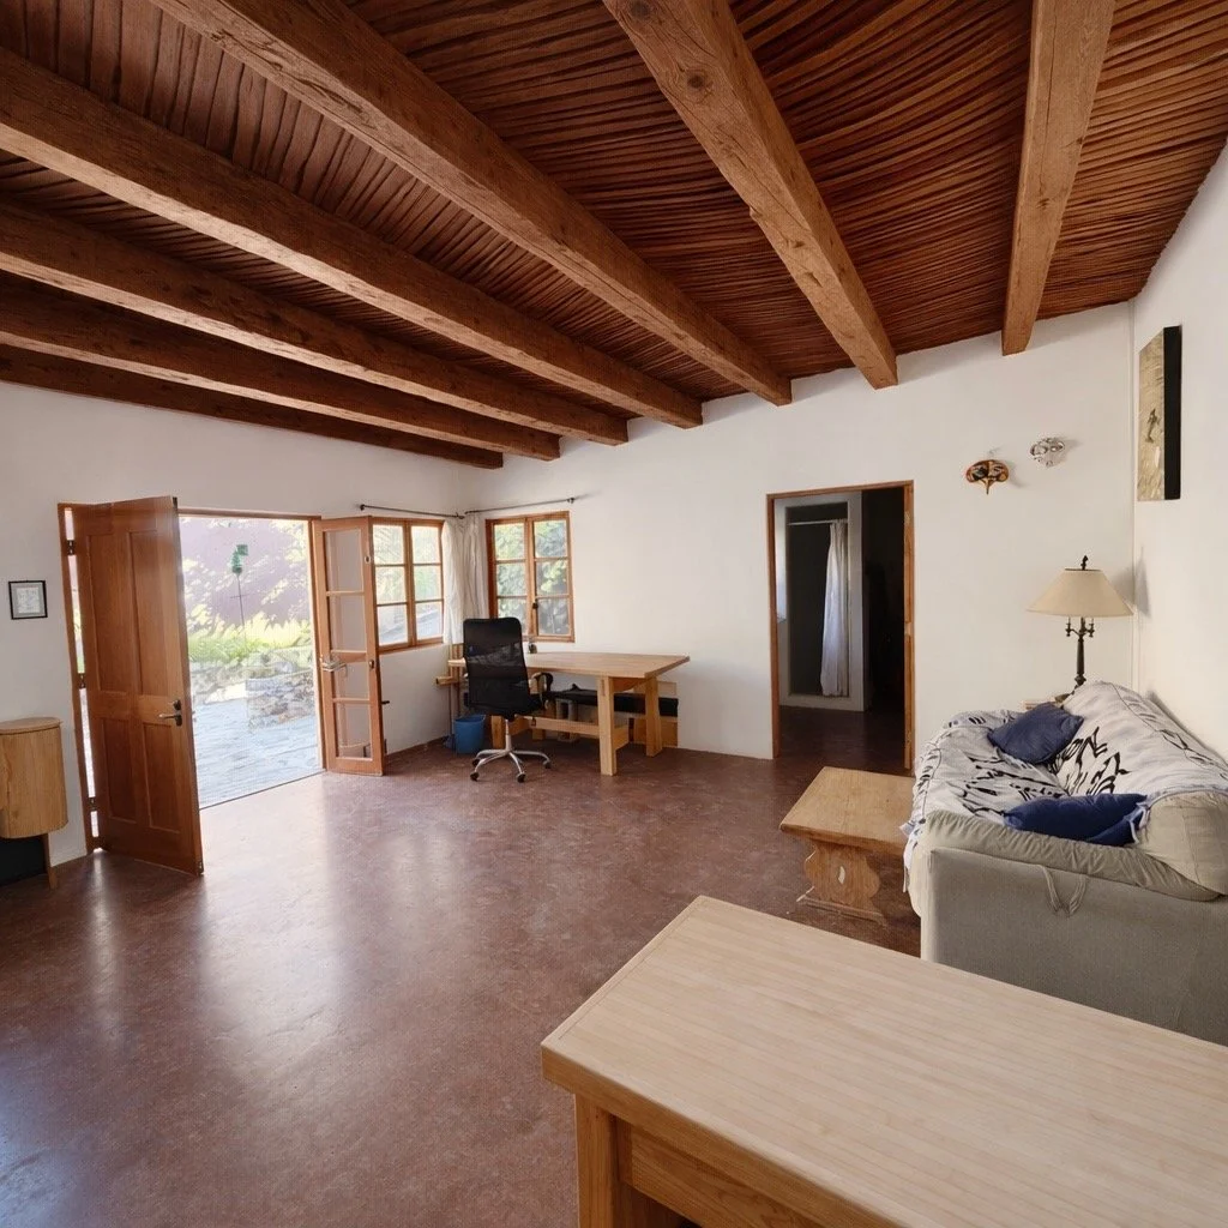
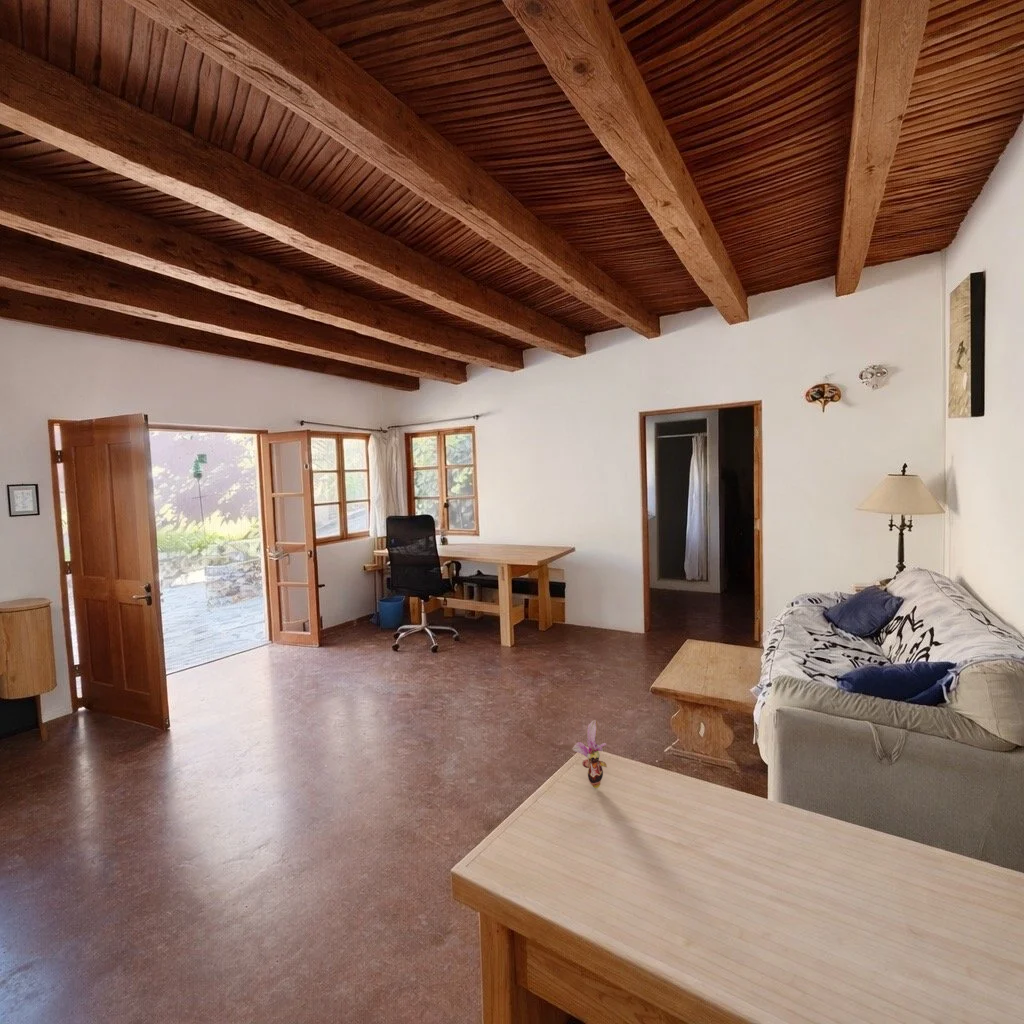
+ flower [572,719,608,789]
